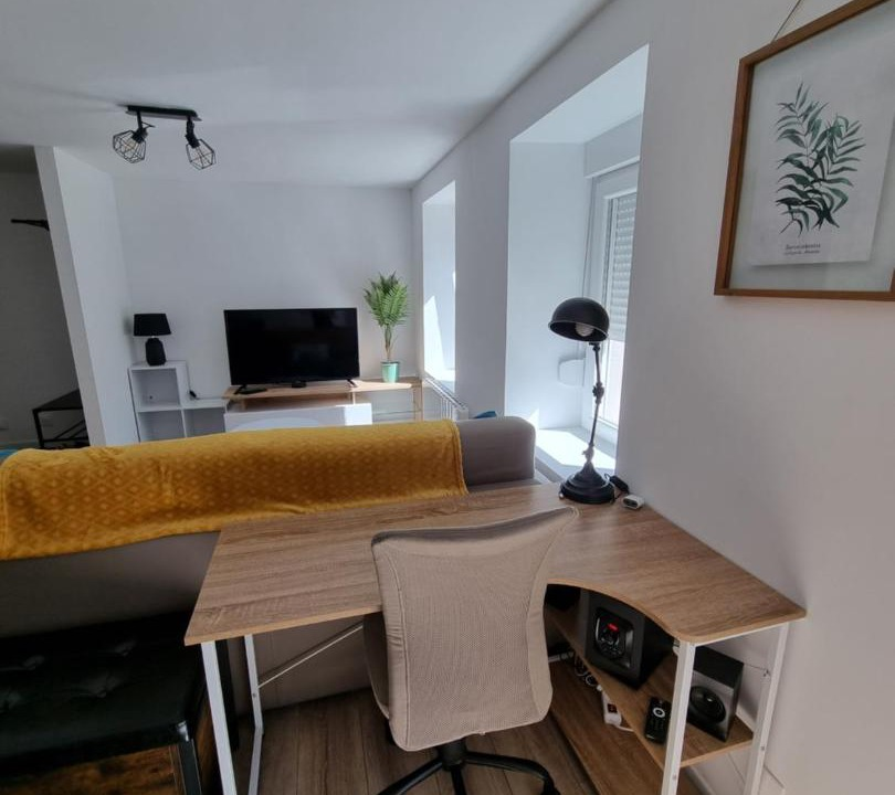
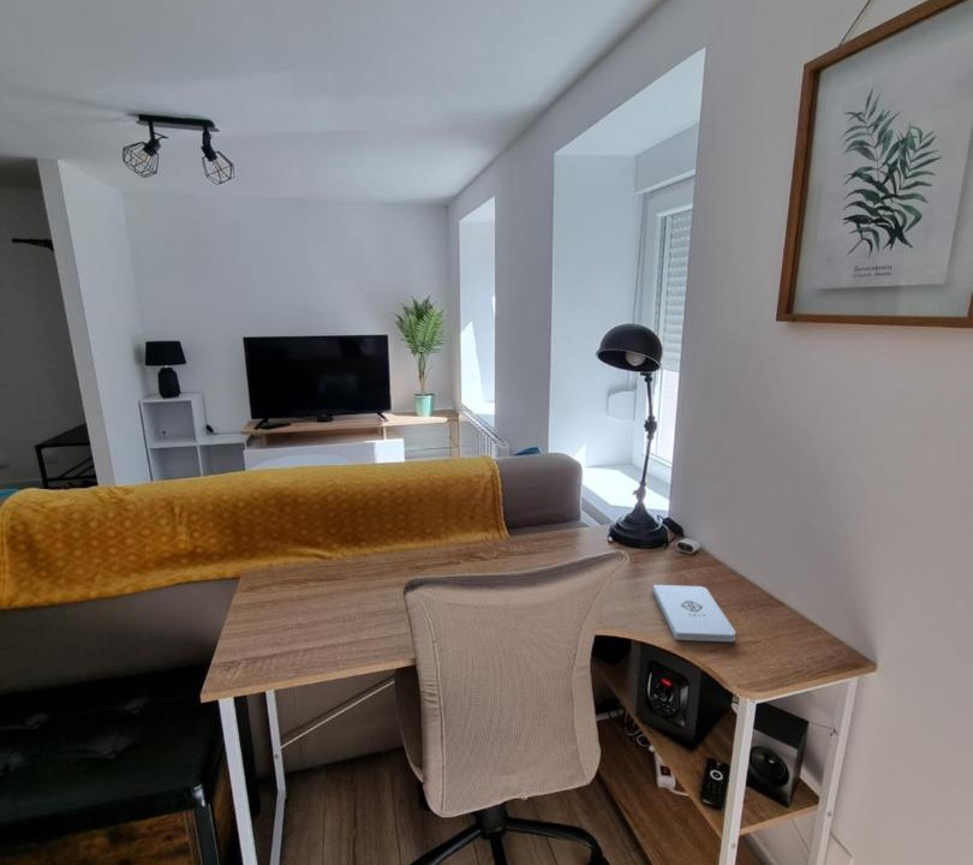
+ notepad [652,584,736,643]
